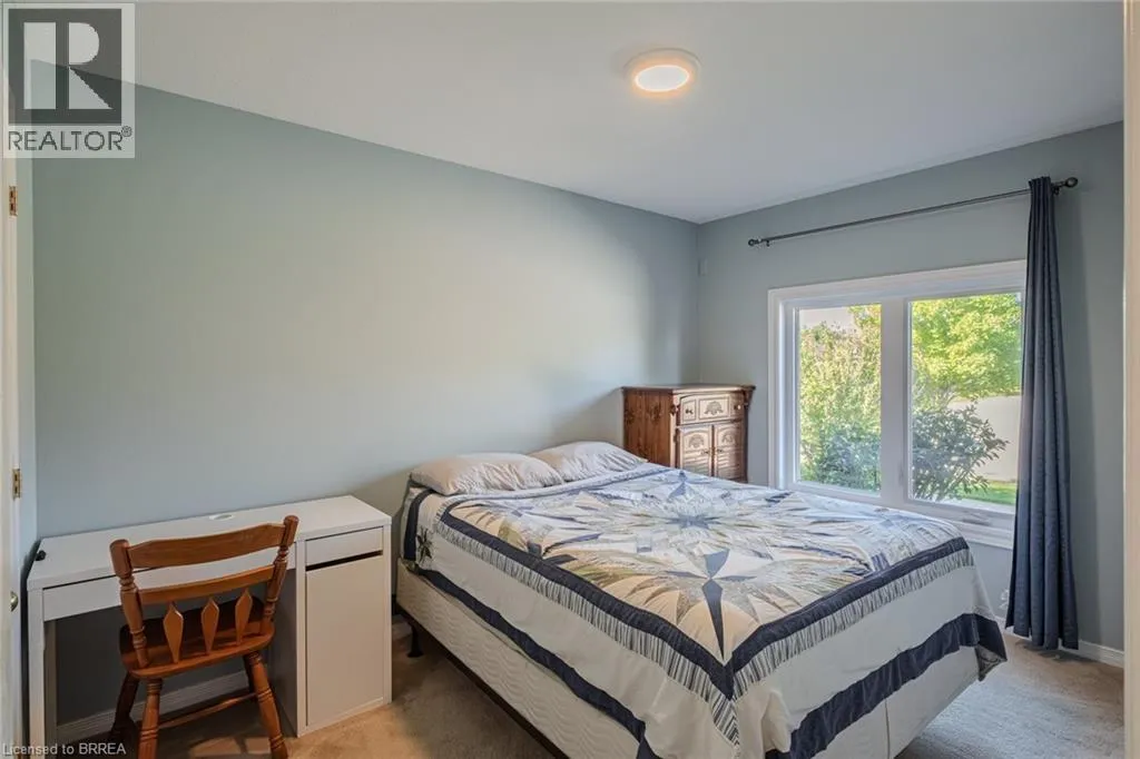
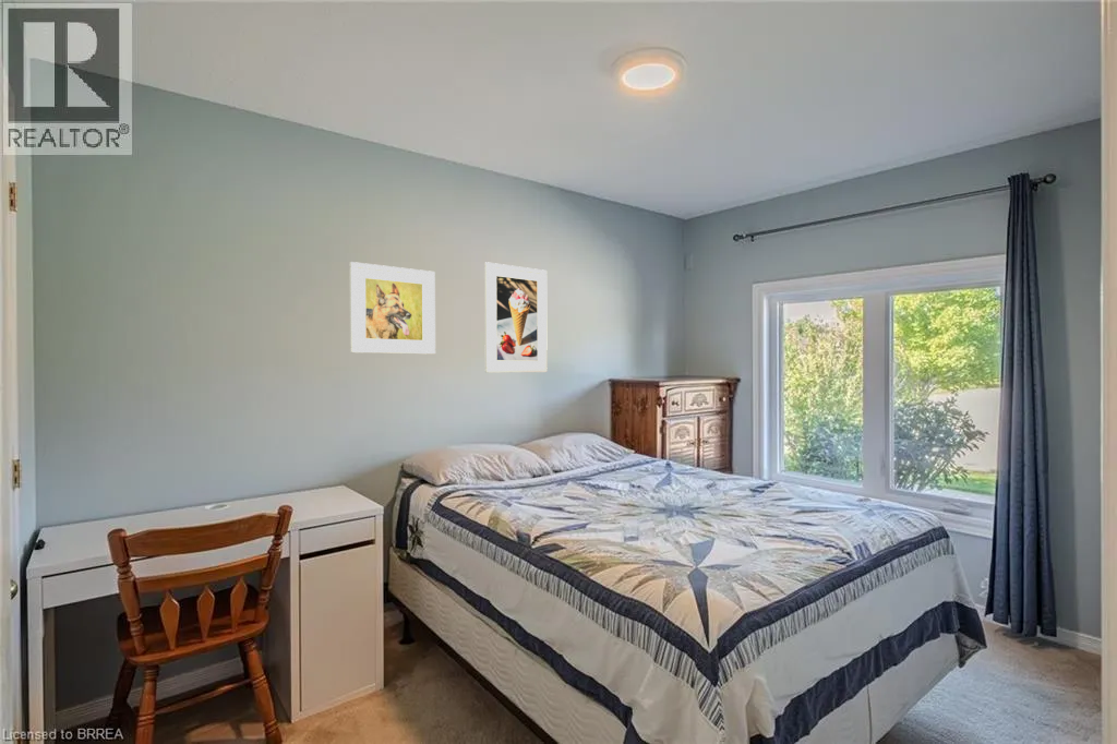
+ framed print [483,261,549,373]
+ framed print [349,261,436,356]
